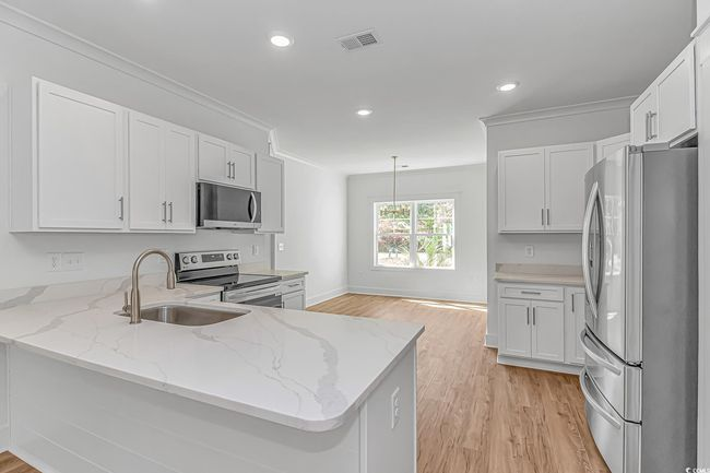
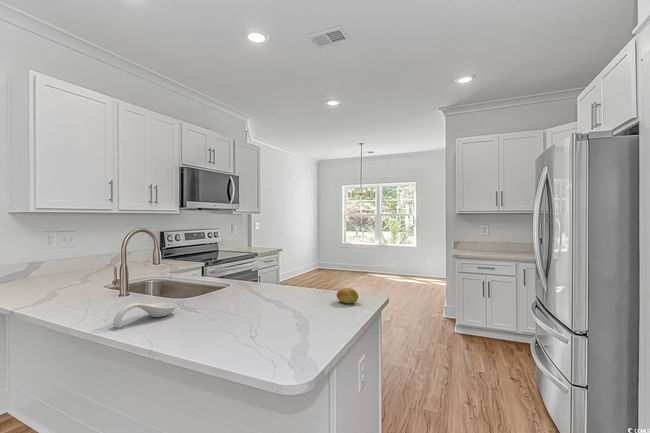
+ spoon rest [112,302,178,328]
+ fruit [336,287,360,305]
